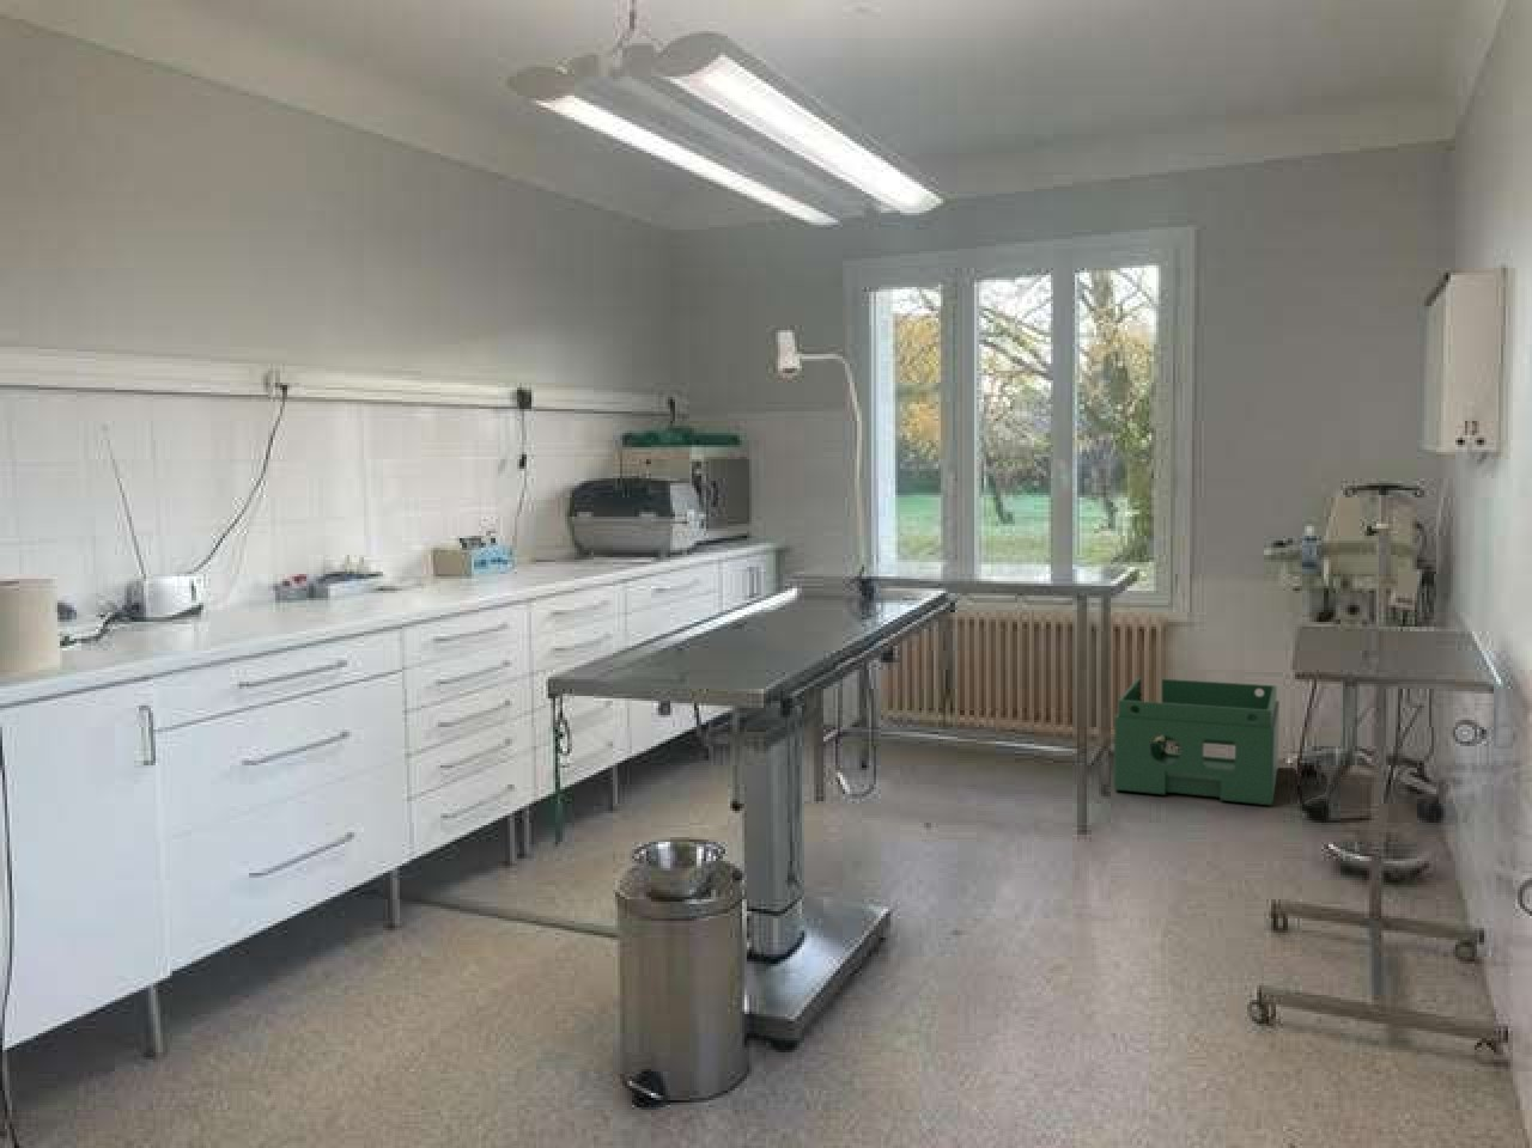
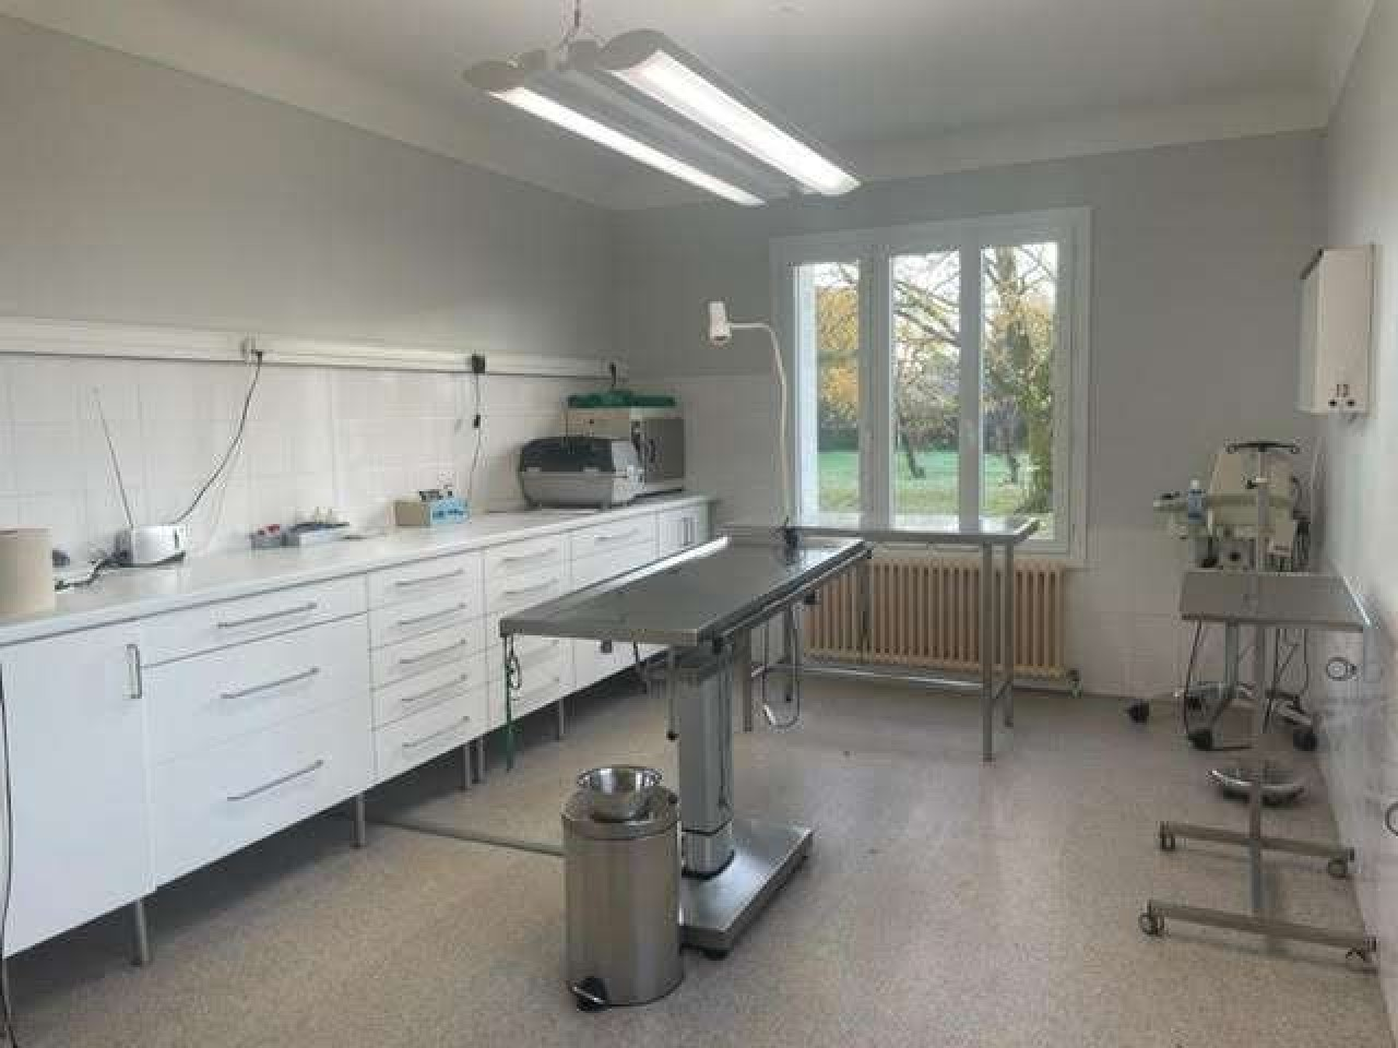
- storage bin [1113,676,1281,806]
